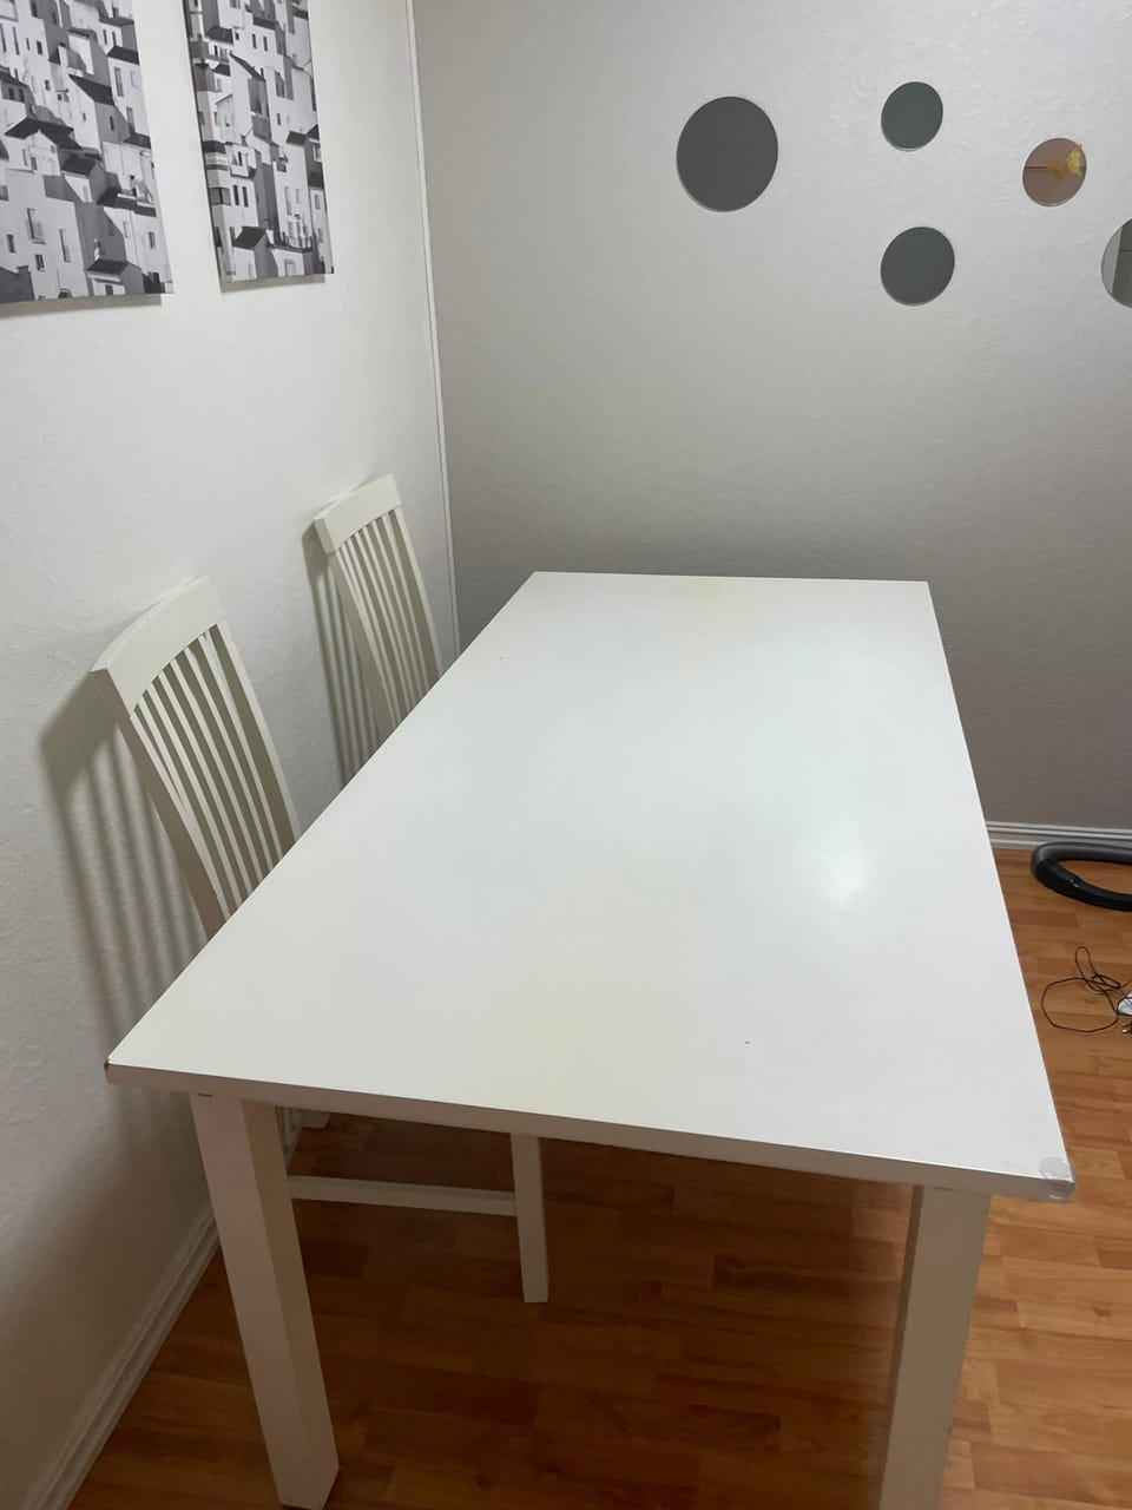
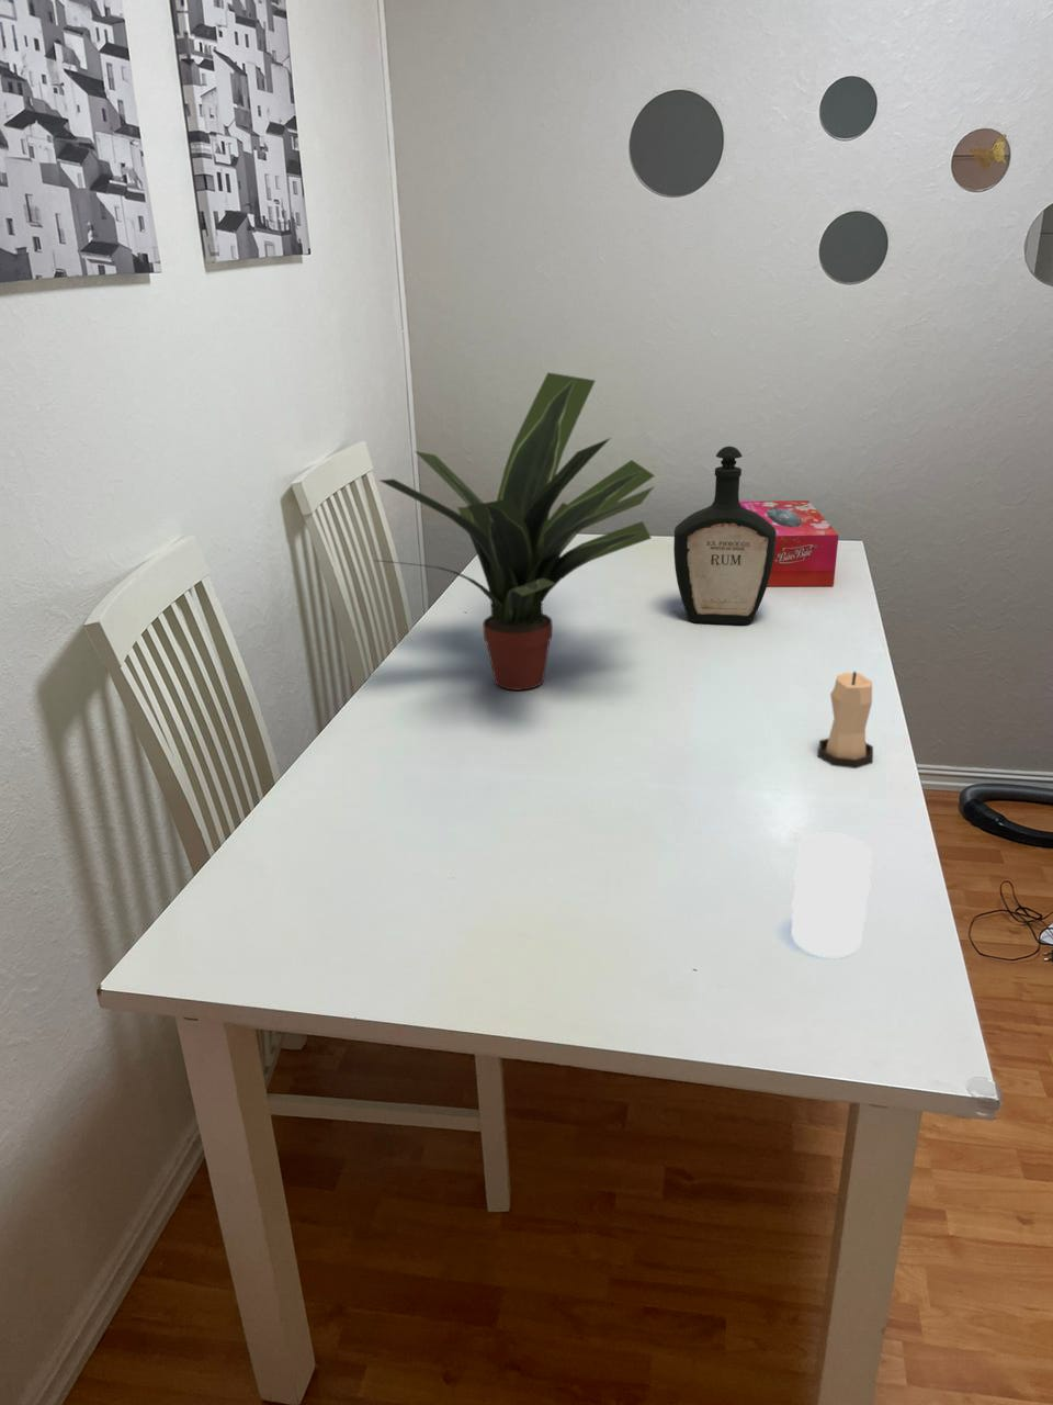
+ potted plant [373,371,656,691]
+ candle [817,670,874,770]
+ bottle [673,446,776,626]
+ cup [790,832,873,958]
+ tissue box [739,499,841,587]
